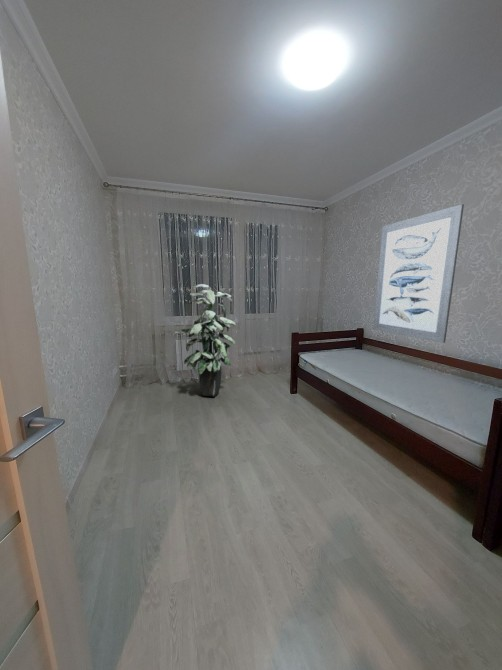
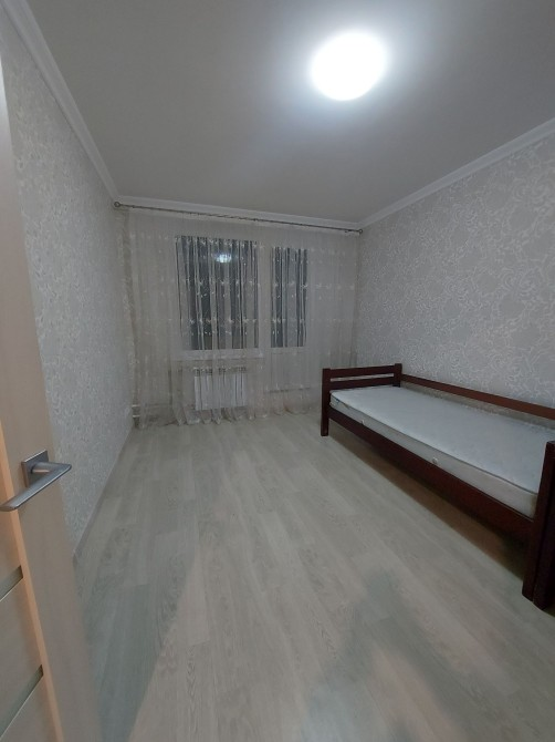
- indoor plant [179,283,237,397]
- wall art [372,203,465,344]
